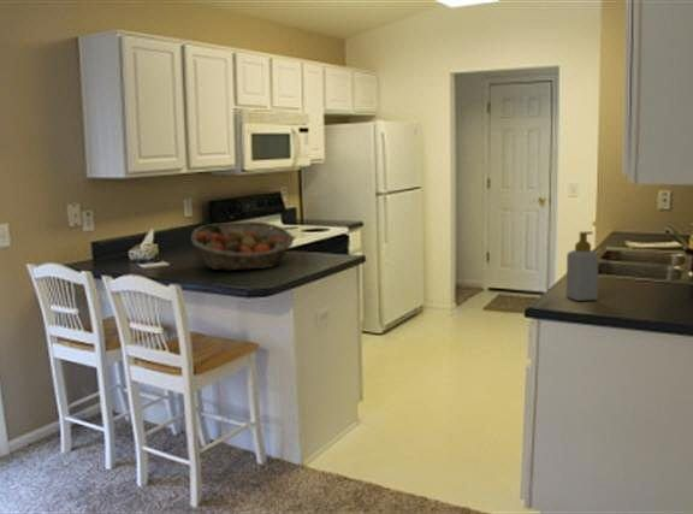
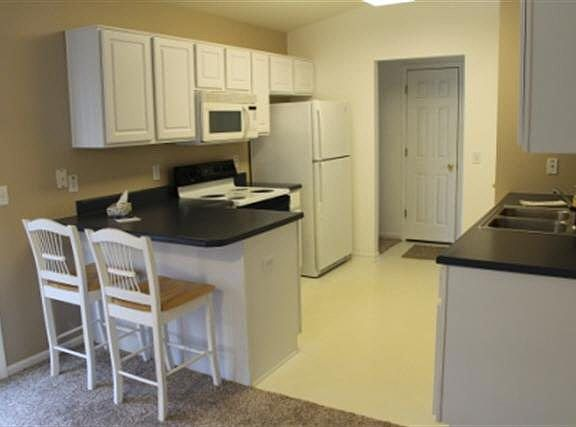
- fruit basket [190,220,295,272]
- soap bottle [565,231,600,302]
